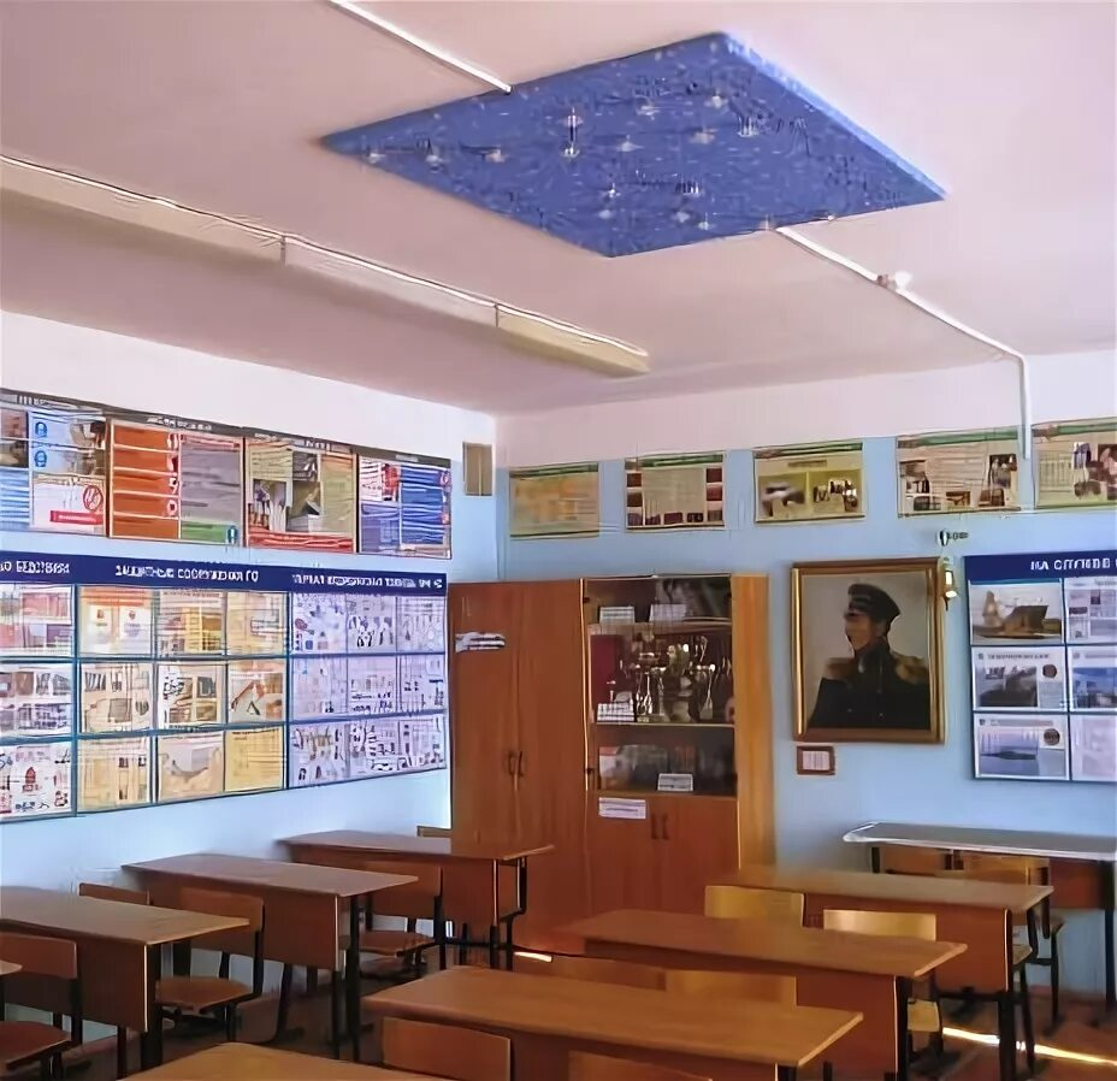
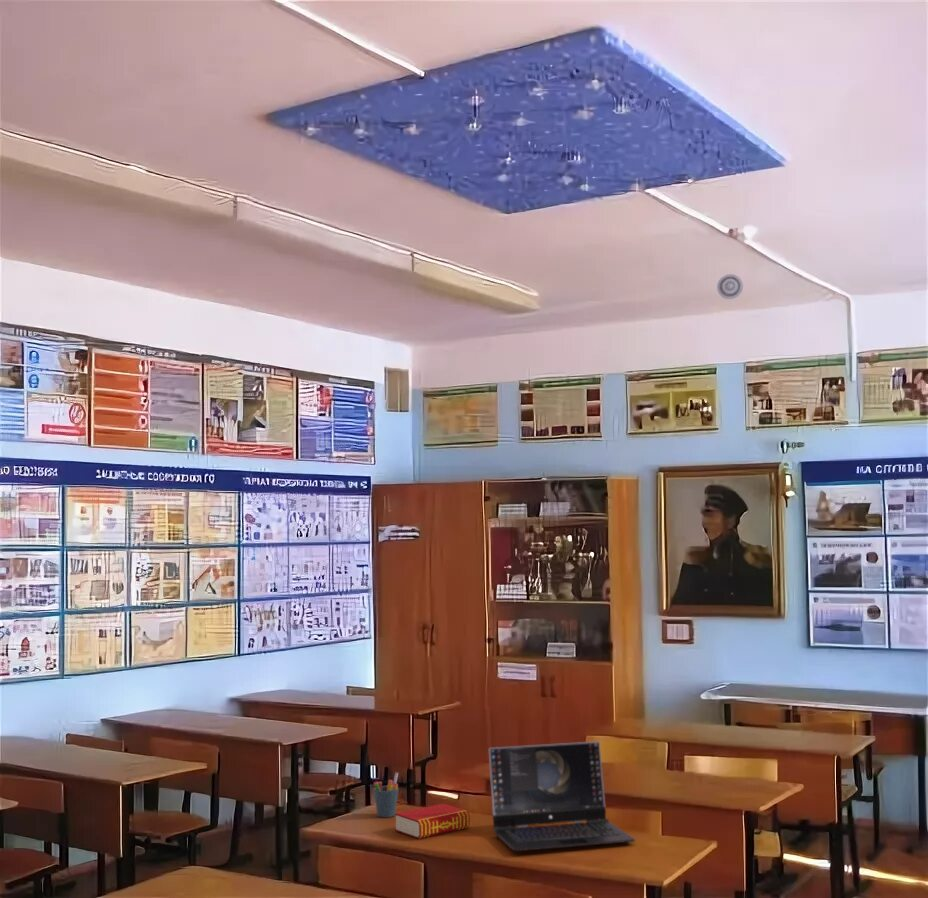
+ pen holder [373,771,400,818]
+ laptop [488,740,636,852]
+ book [394,803,471,840]
+ smoke detector [716,273,744,300]
